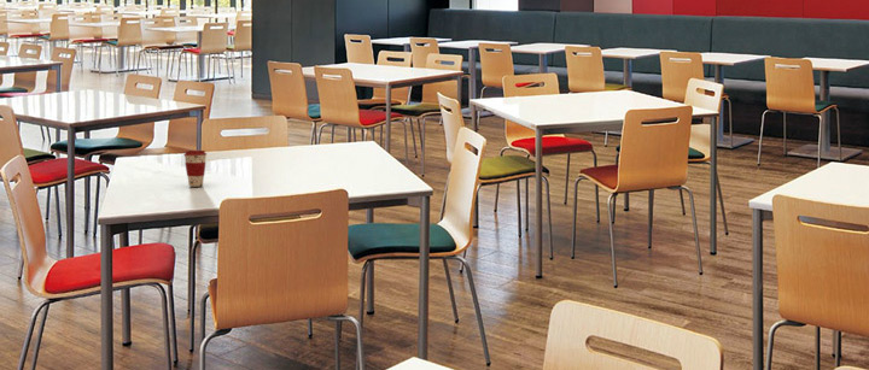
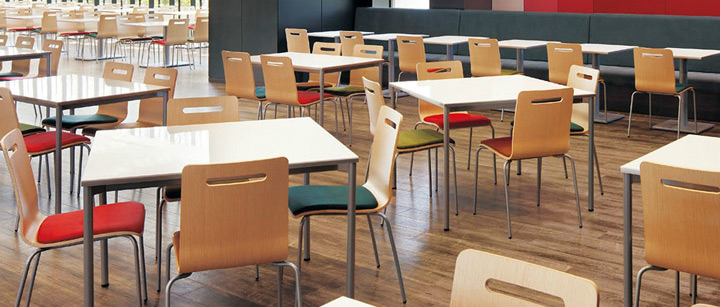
- coffee cup [182,149,208,188]
